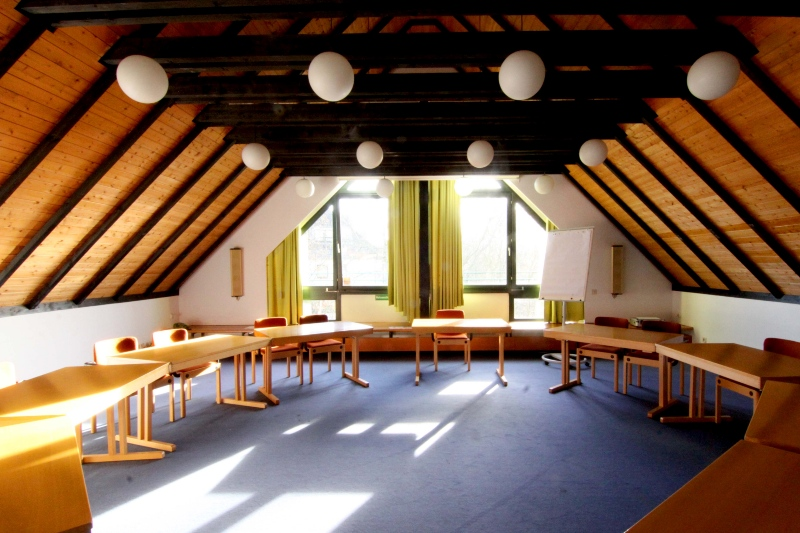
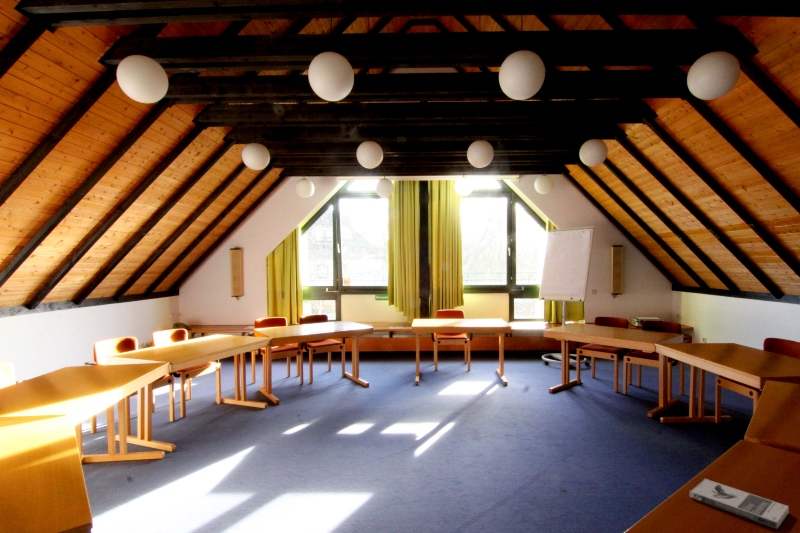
+ book [689,478,790,530]
